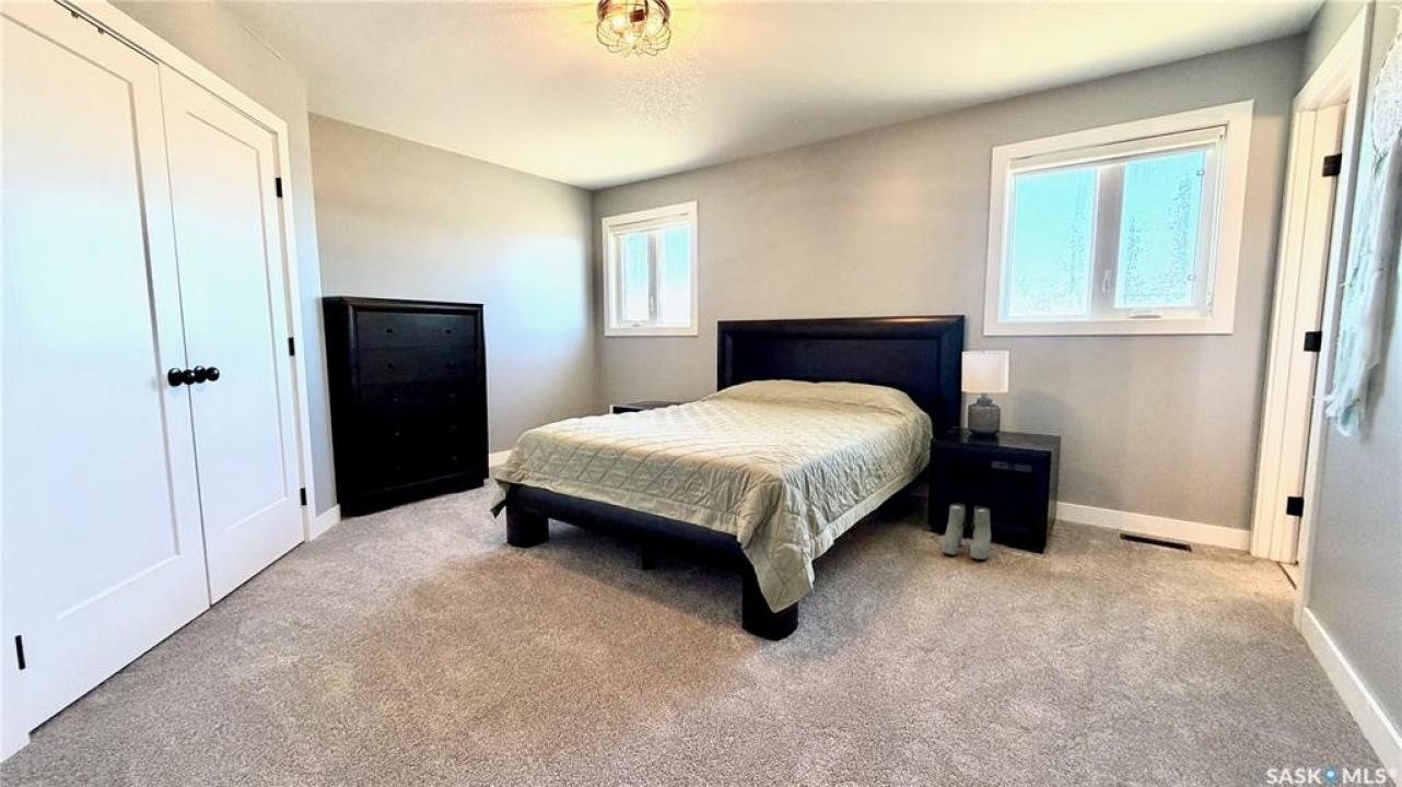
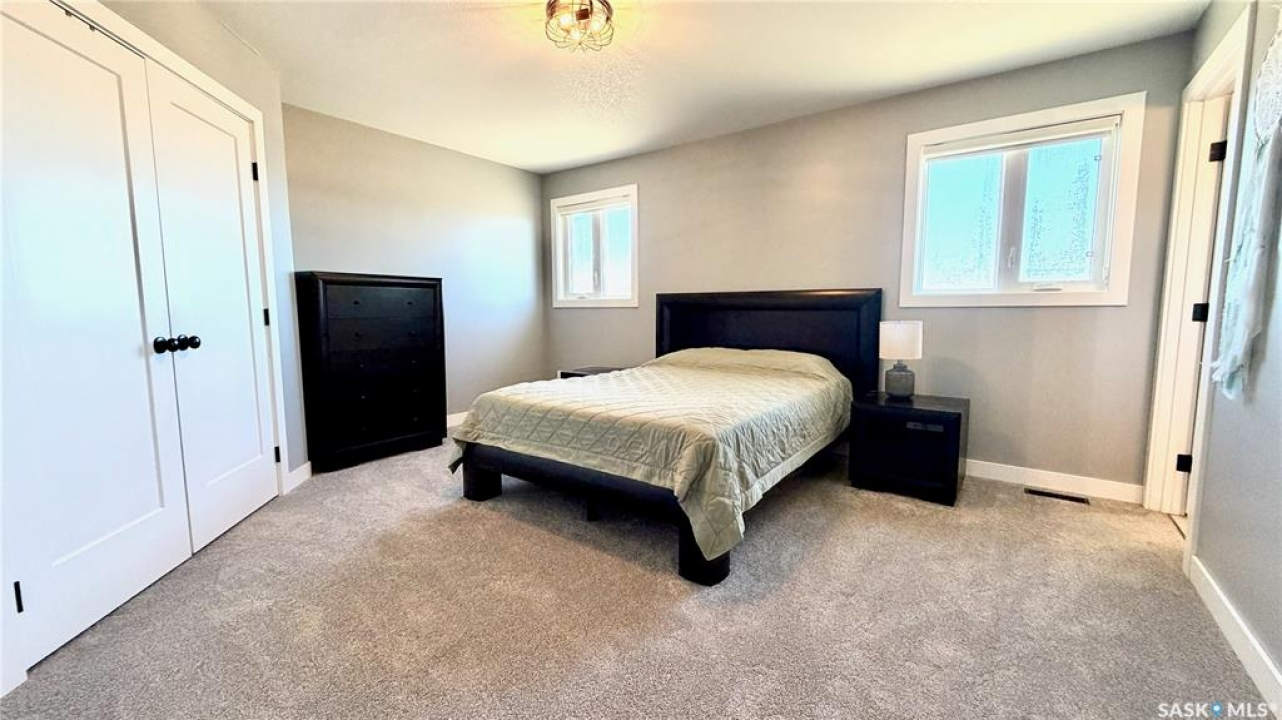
- boots [940,503,992,561]
